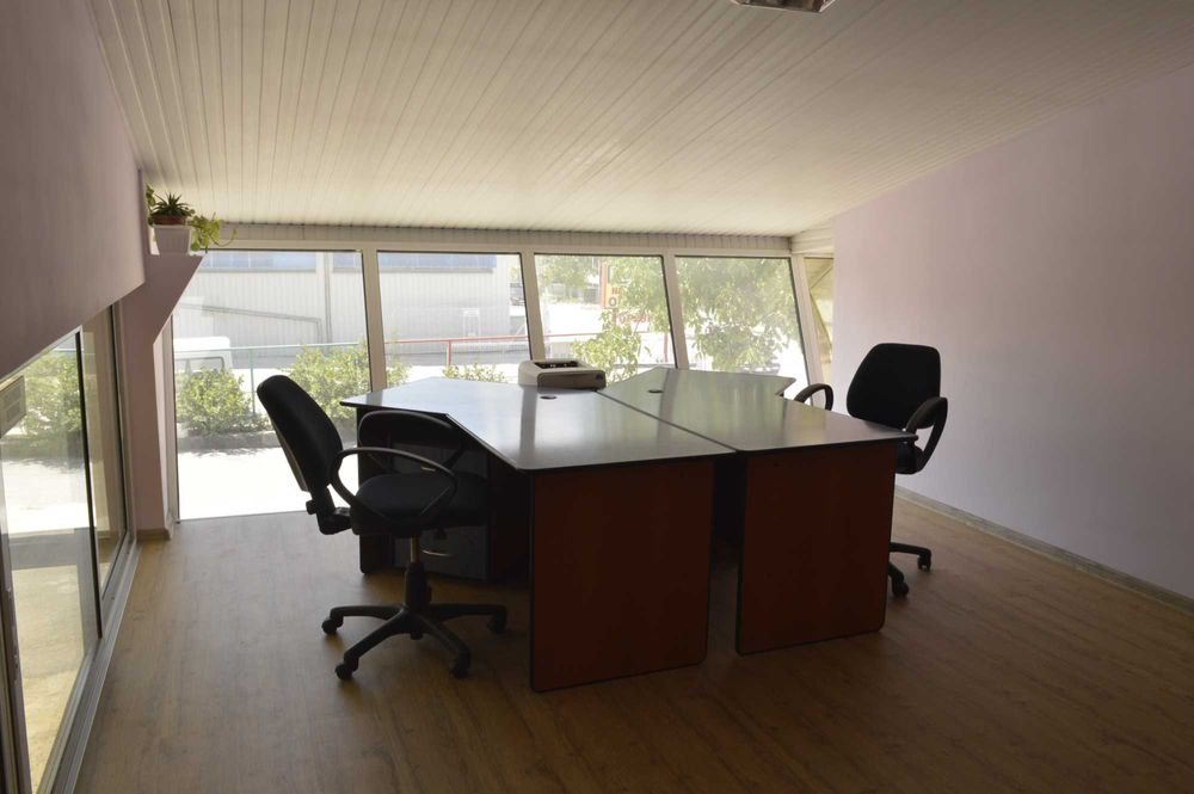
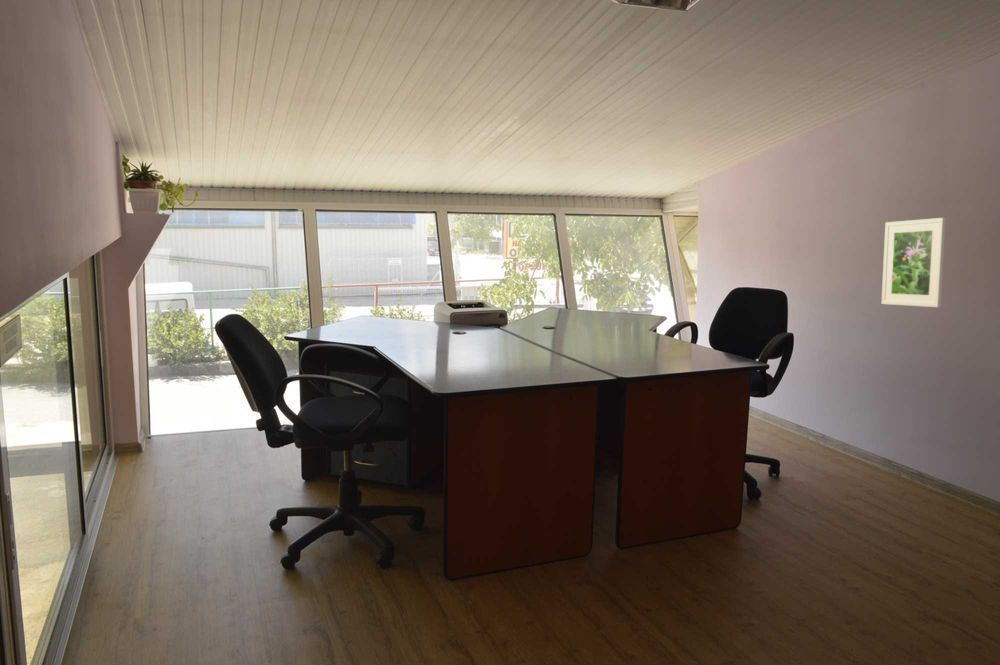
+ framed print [881,217,947,308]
